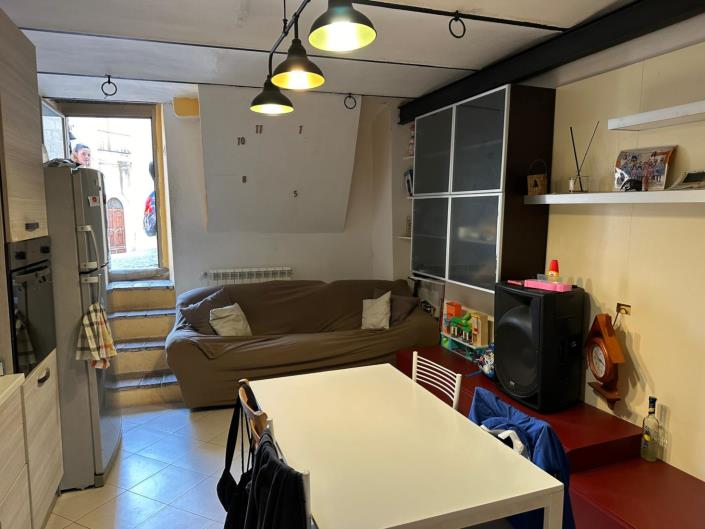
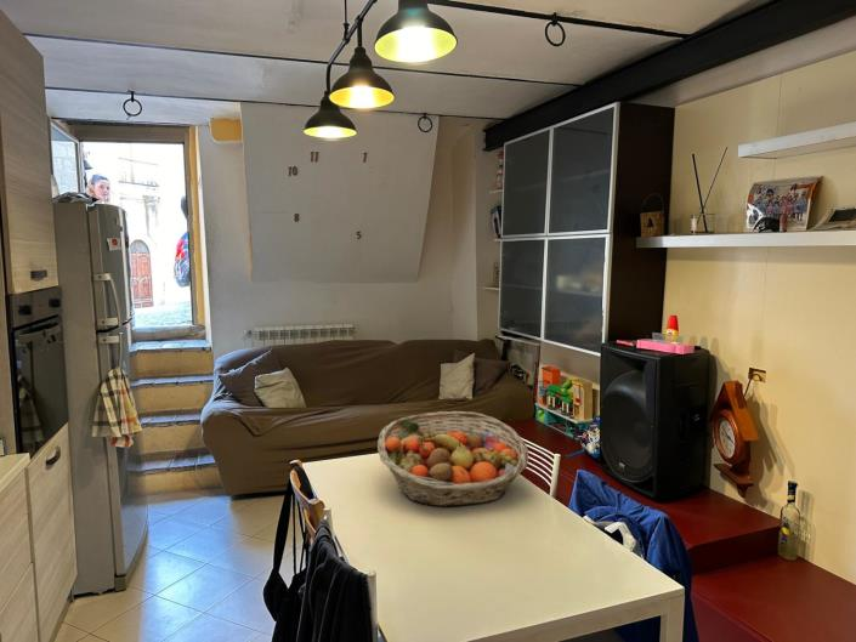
+ fruit basket [376,410,529,509]
